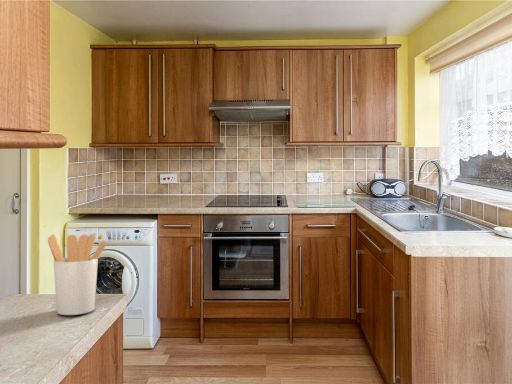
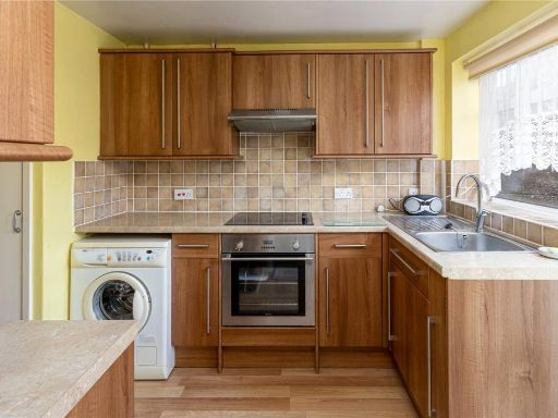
- utensil holder [47,233,108,316]
